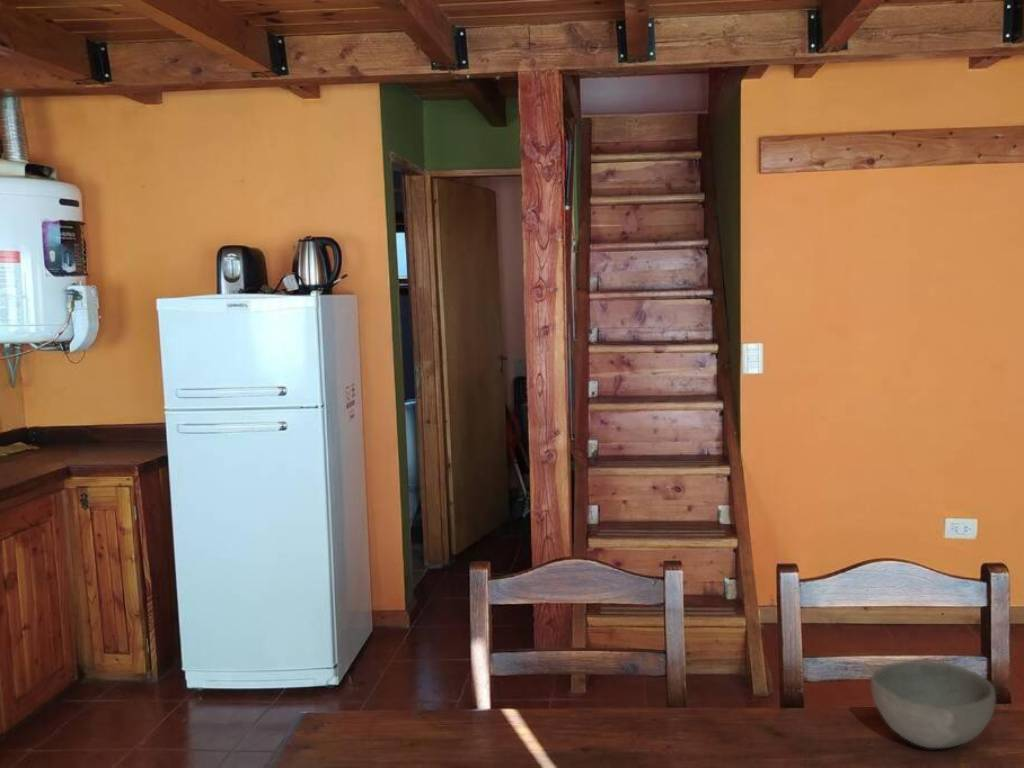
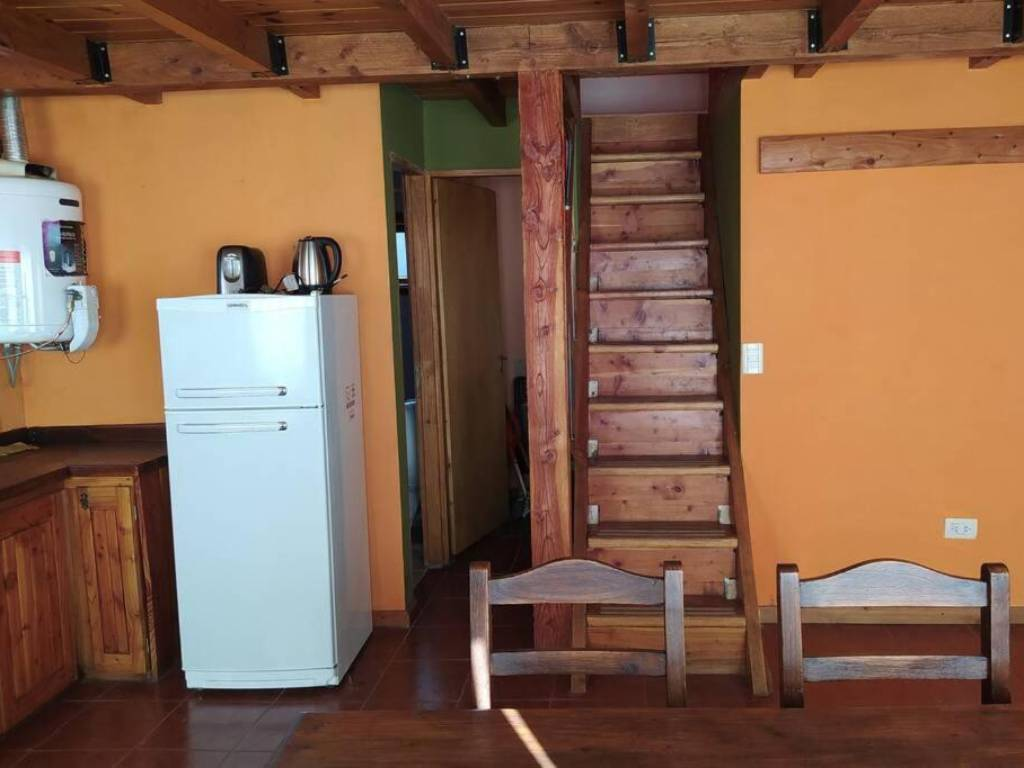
- bowl [870,660,997,749]
